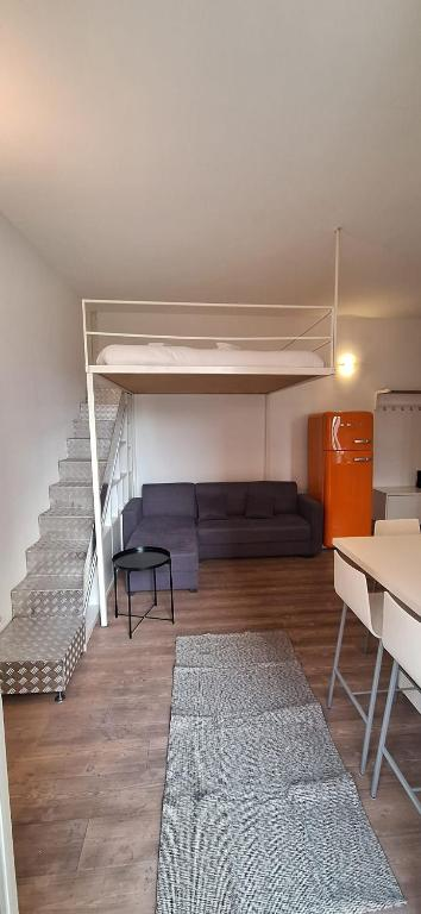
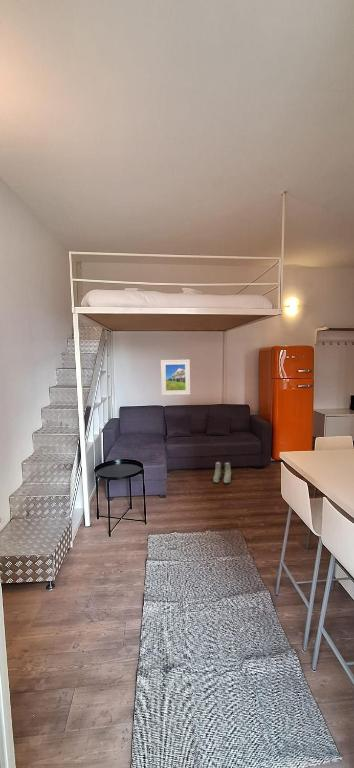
+ boots [212,460,232,484]
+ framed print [160,359,191,396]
